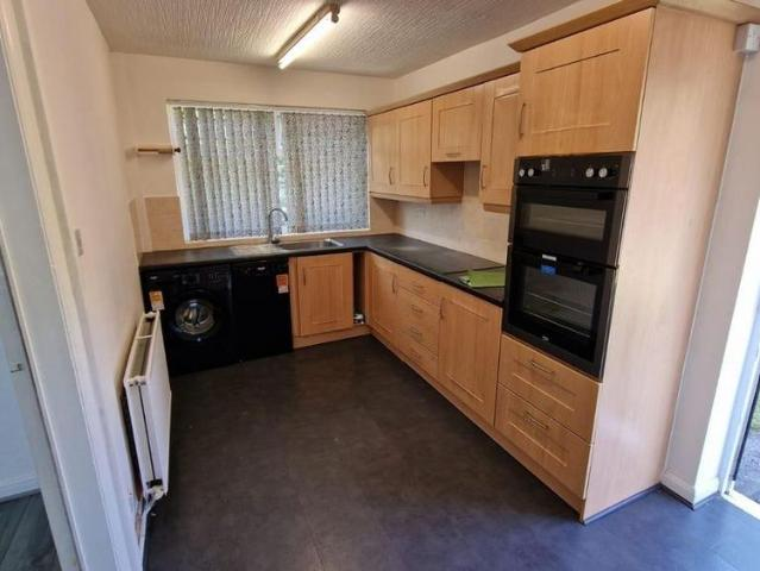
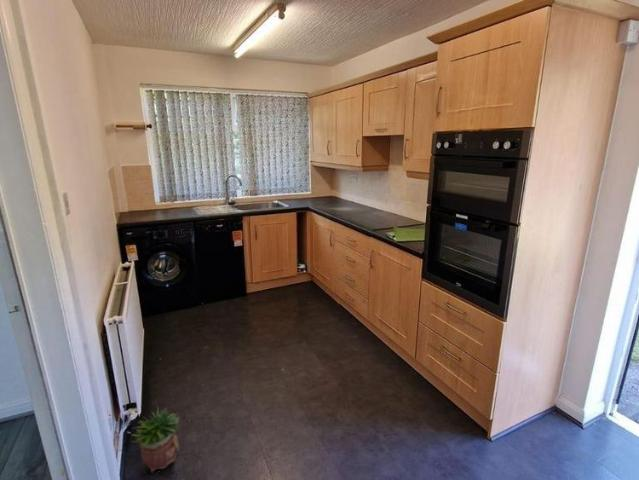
+ potted plant [131,404,181,475]
